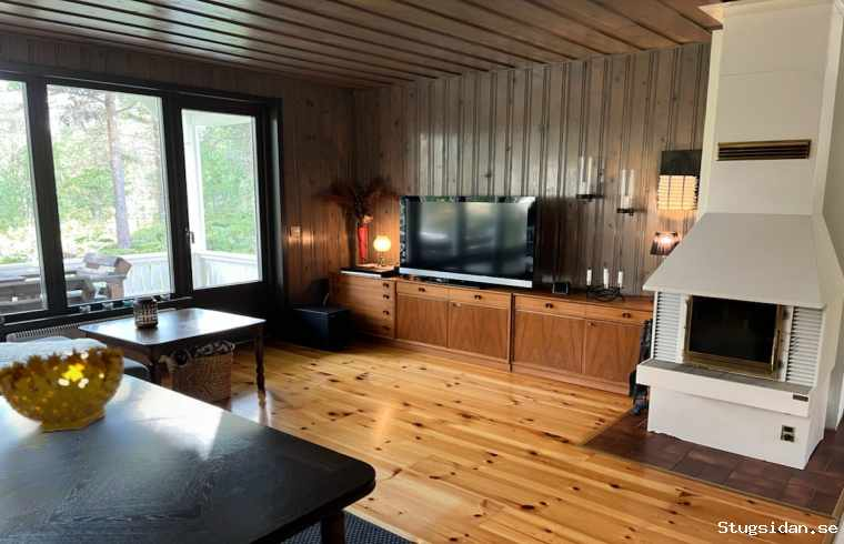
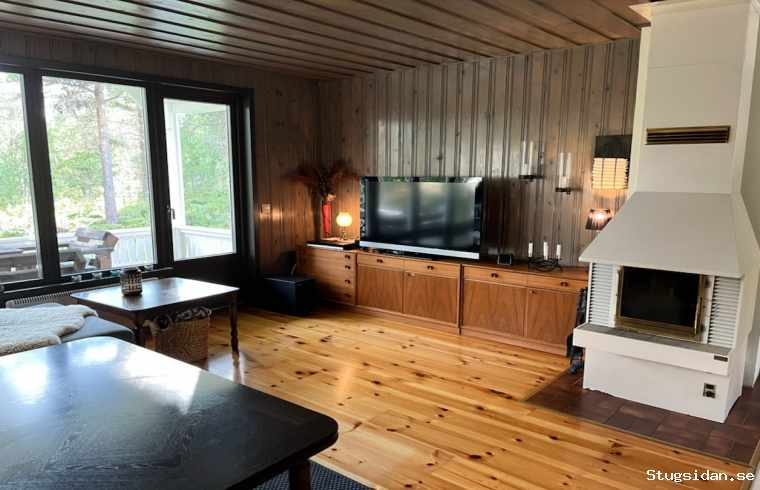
- decorative bowl [0,345,125,434]
